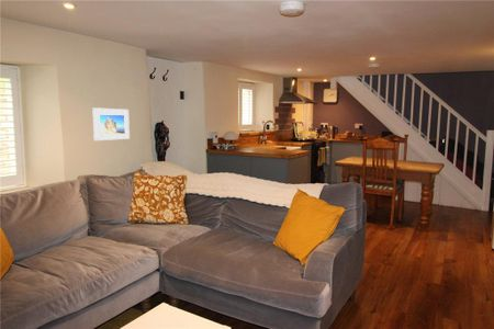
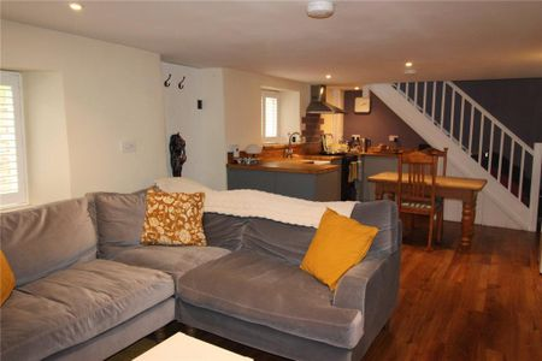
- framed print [91,106,131,141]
